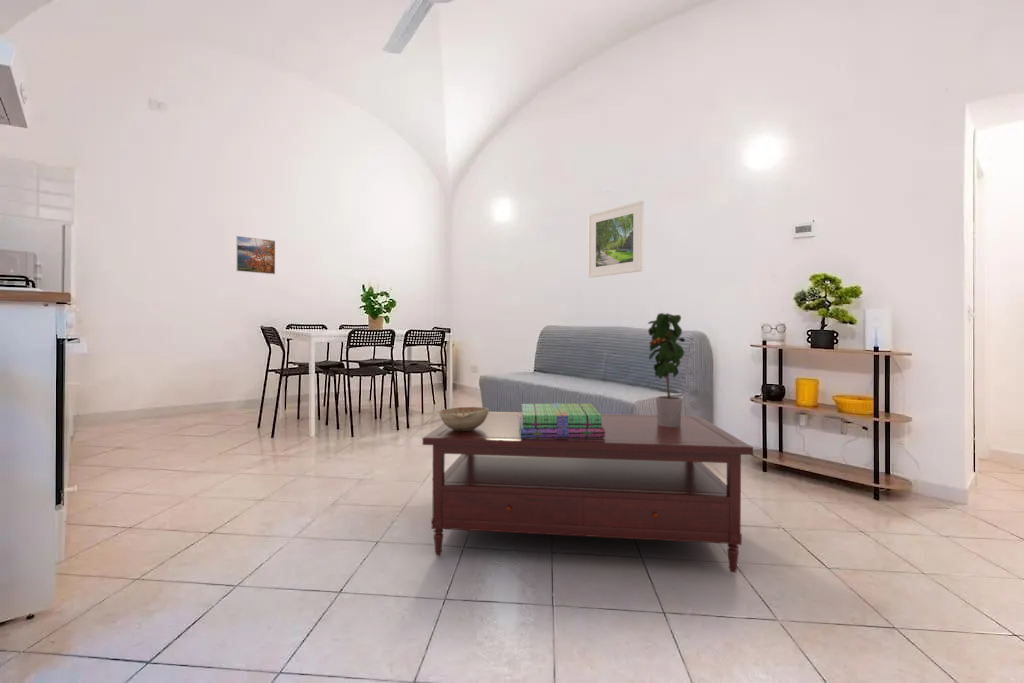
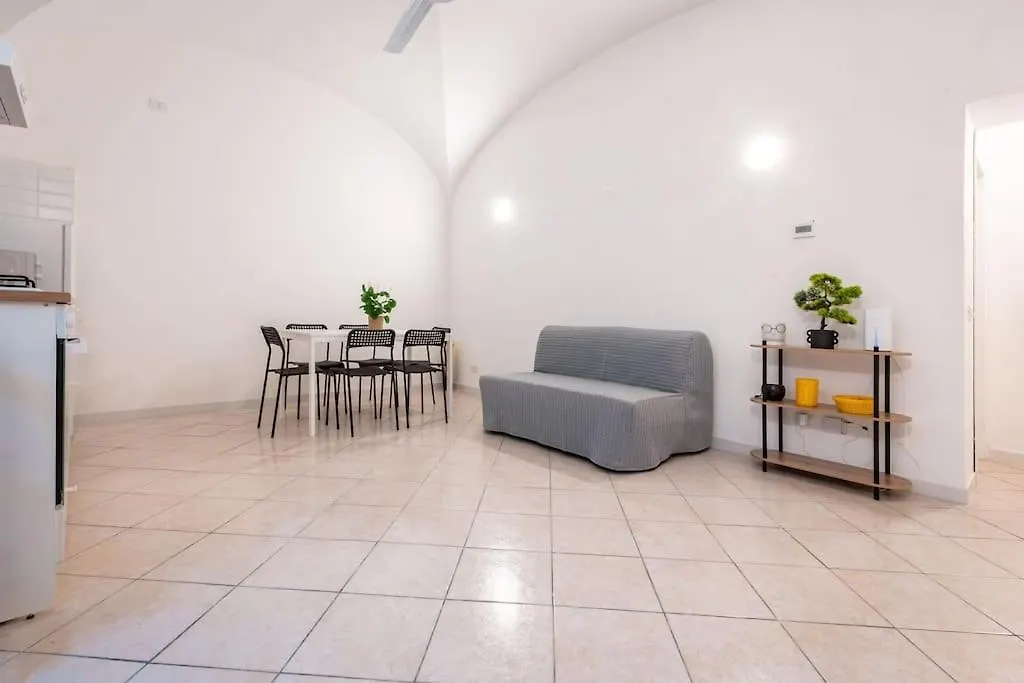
- stack of books [519,402,605,438]
- coffee table [422,410,754,574]
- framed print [587,200,645,279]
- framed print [235,235,276,275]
- potted plant [647,312,686,427]
- decorative bowl [438,406,490,431]
